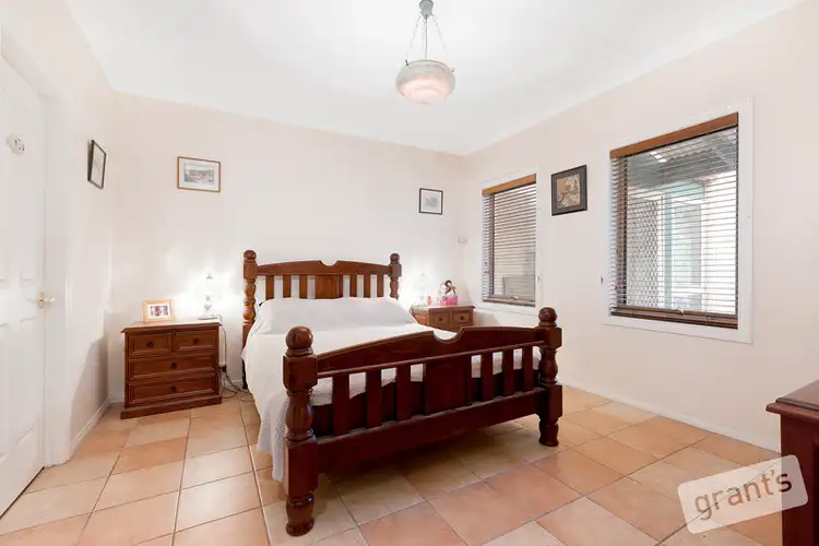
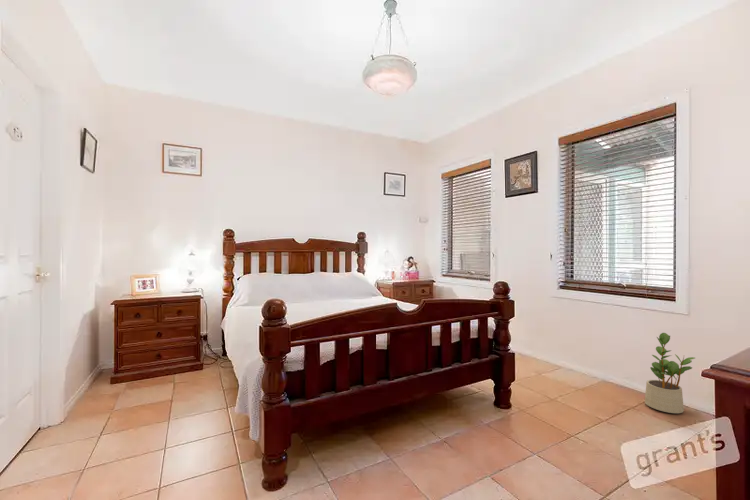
+ potted plant [644,332,696,414]
